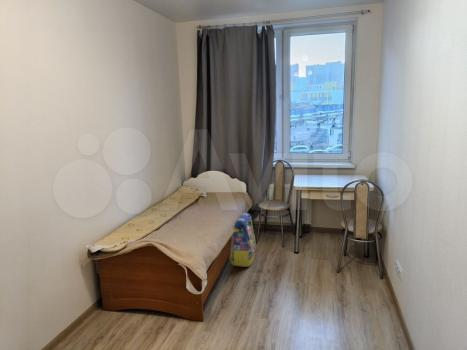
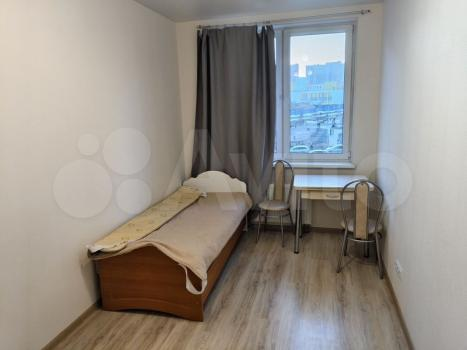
- backpack [229,212,257,268]
